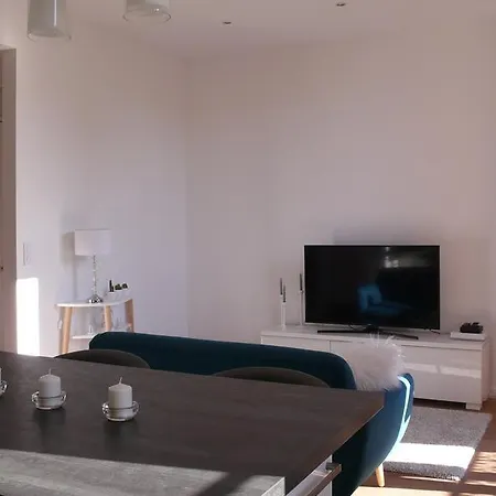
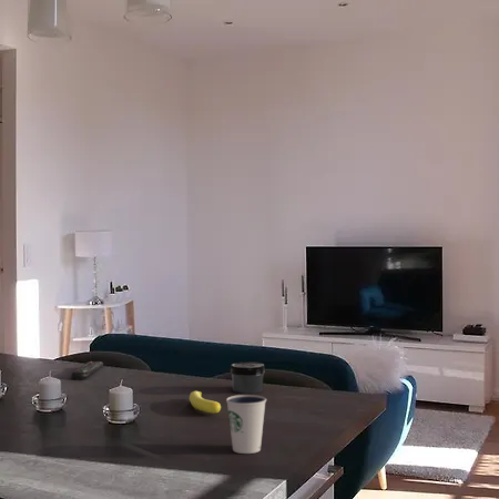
+ jar [230,360,266,395]
+ banana [189,390,222,415]
+ dixie cup [225,394,267,455]
+ remote control [71,360,104,381]
